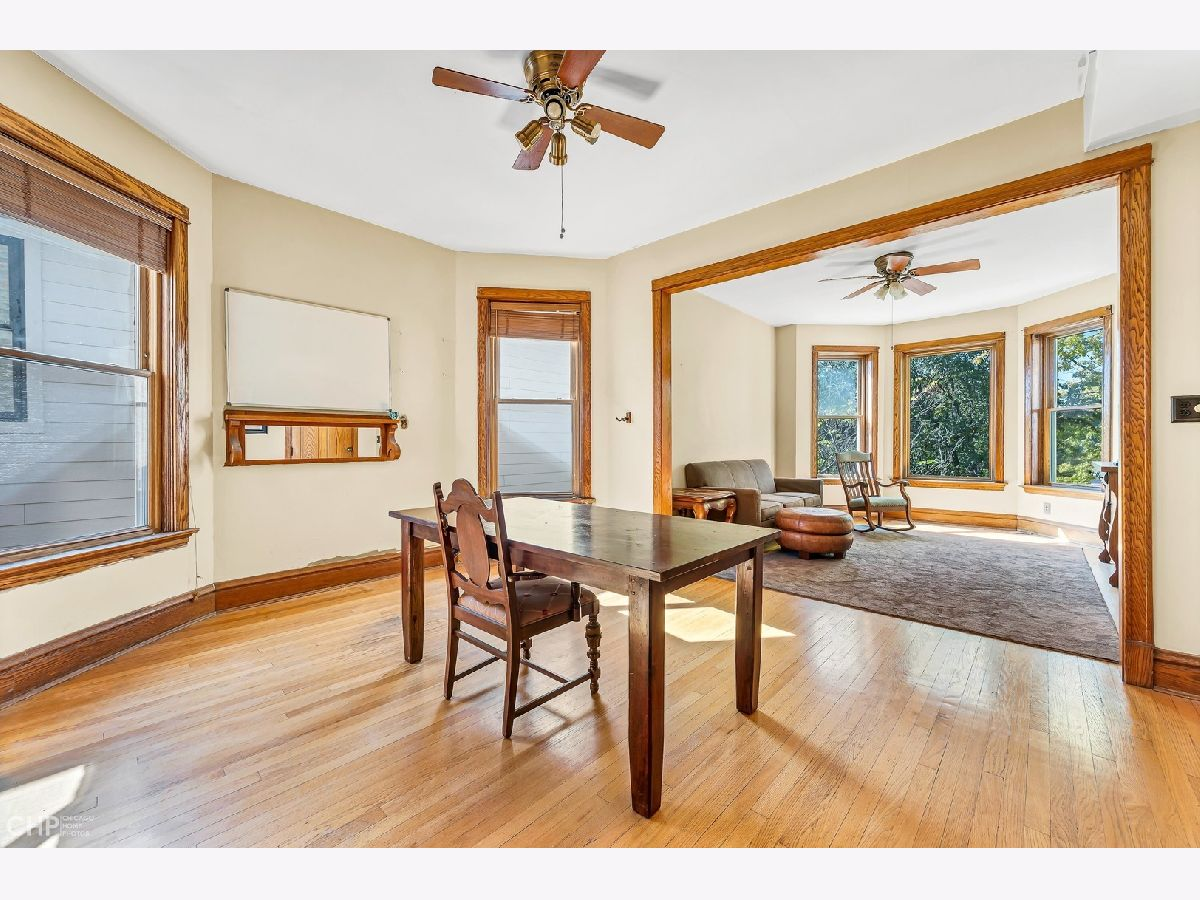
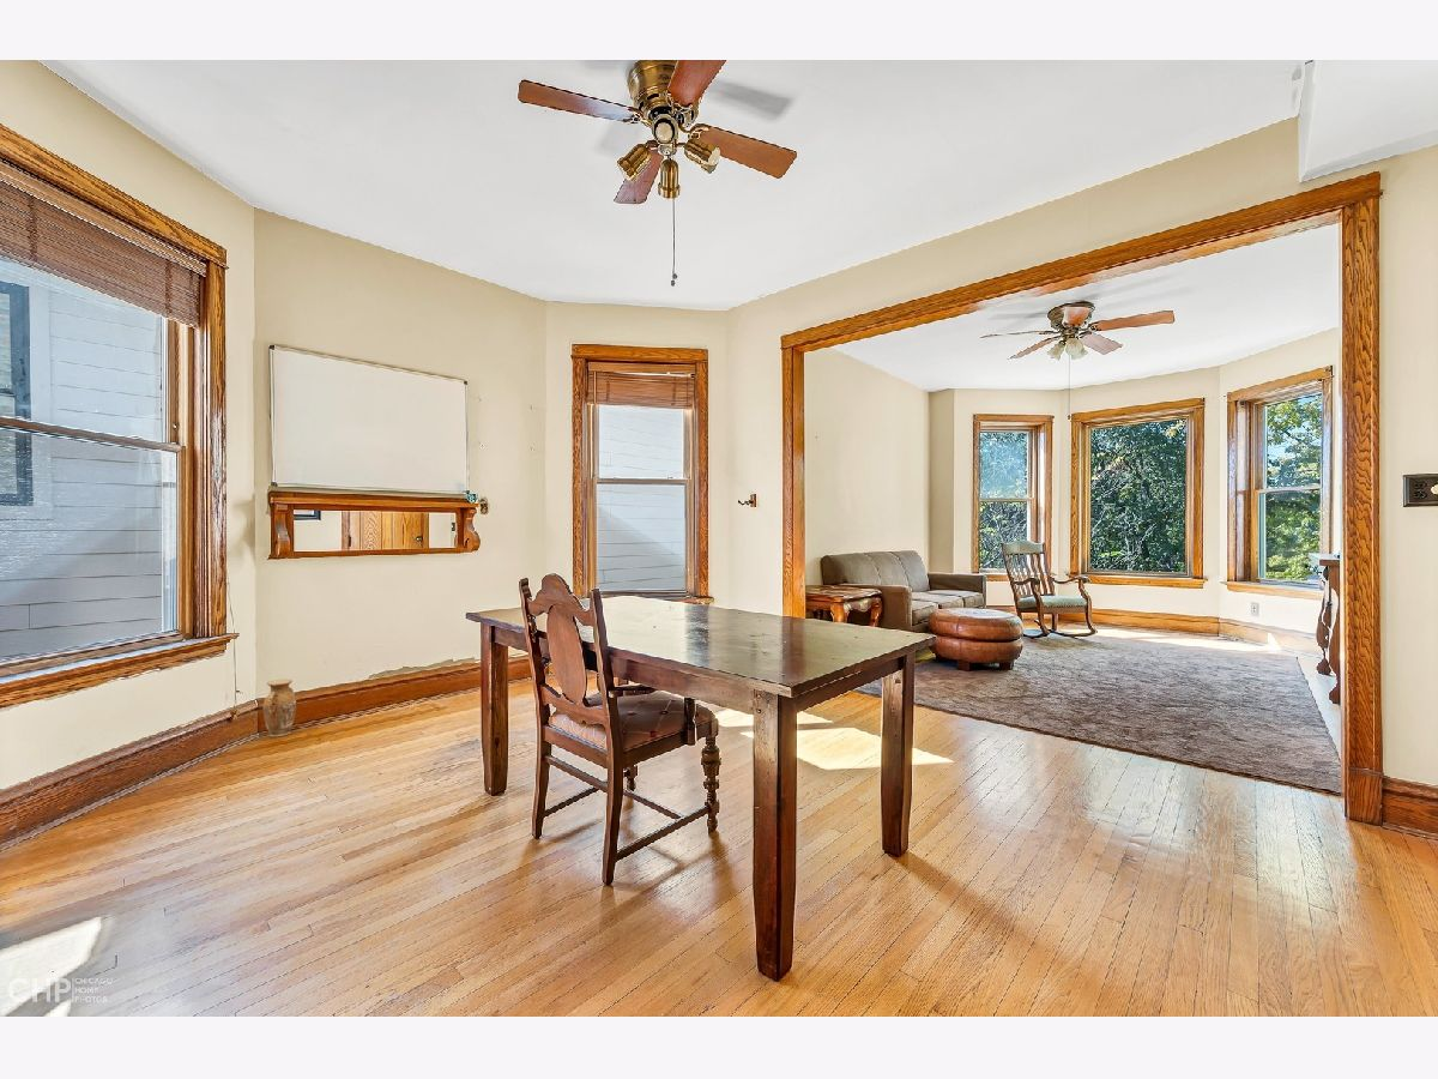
+ vase [262,679,297,737]
